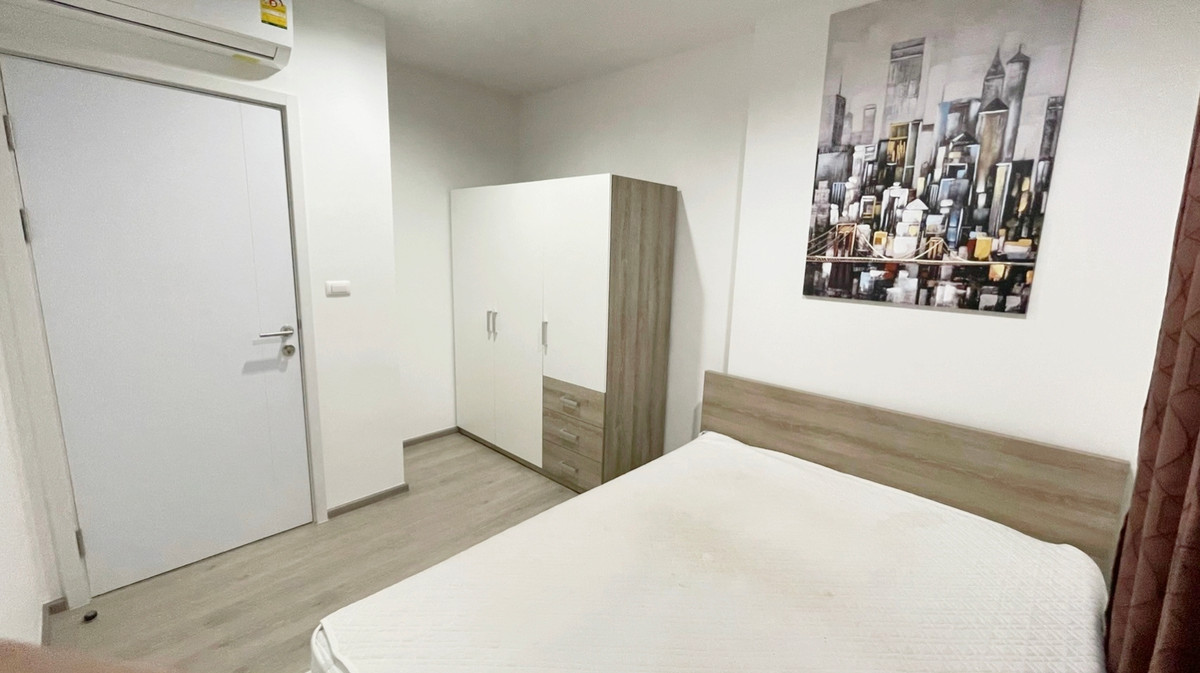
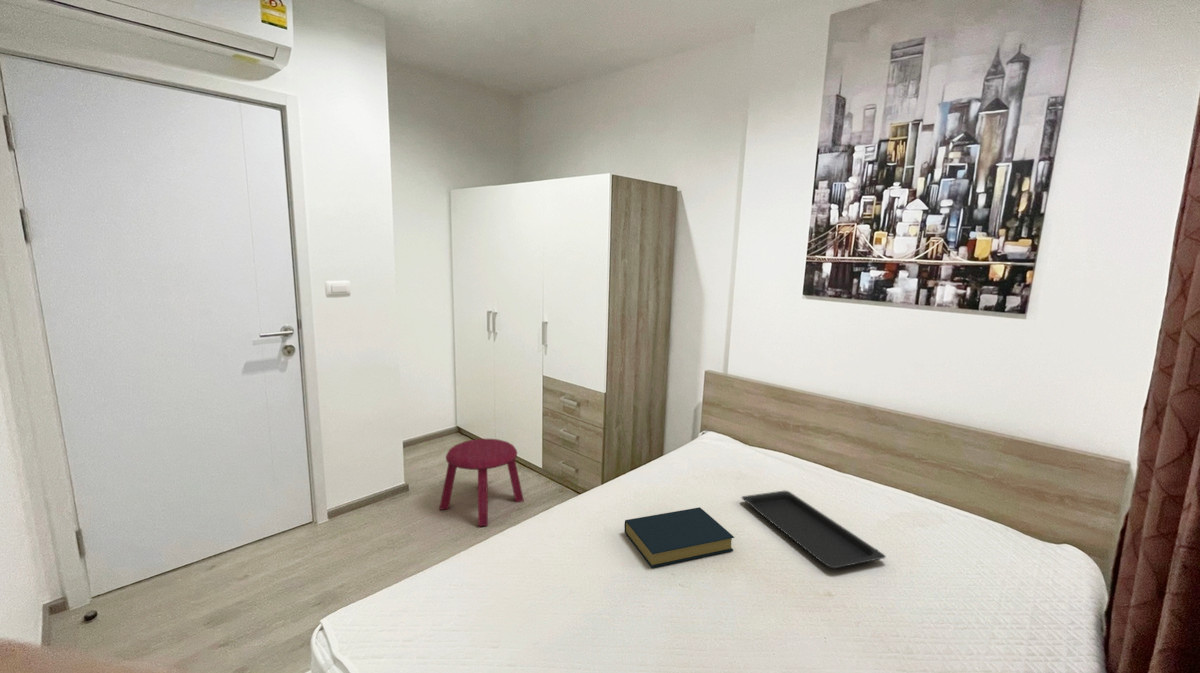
+ hardback book [623,506,735,569]
+ stool [438,438,525,527]
+ serving tray [740,490,887,569]
